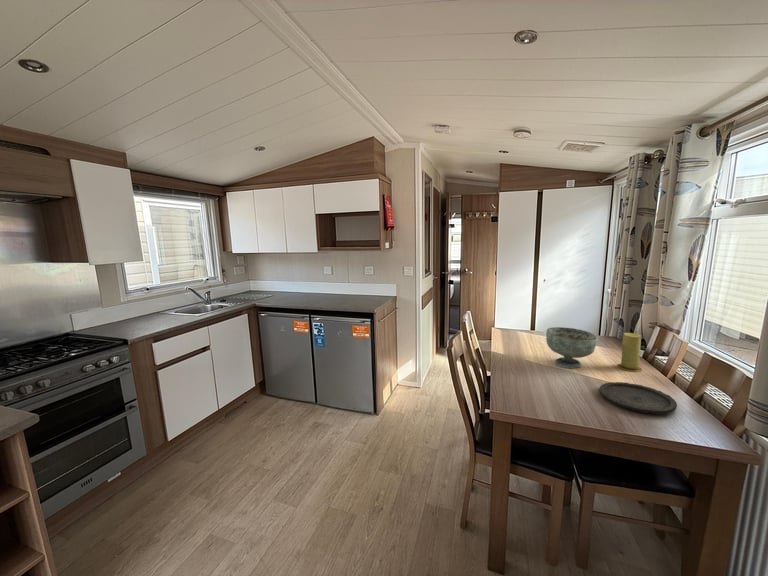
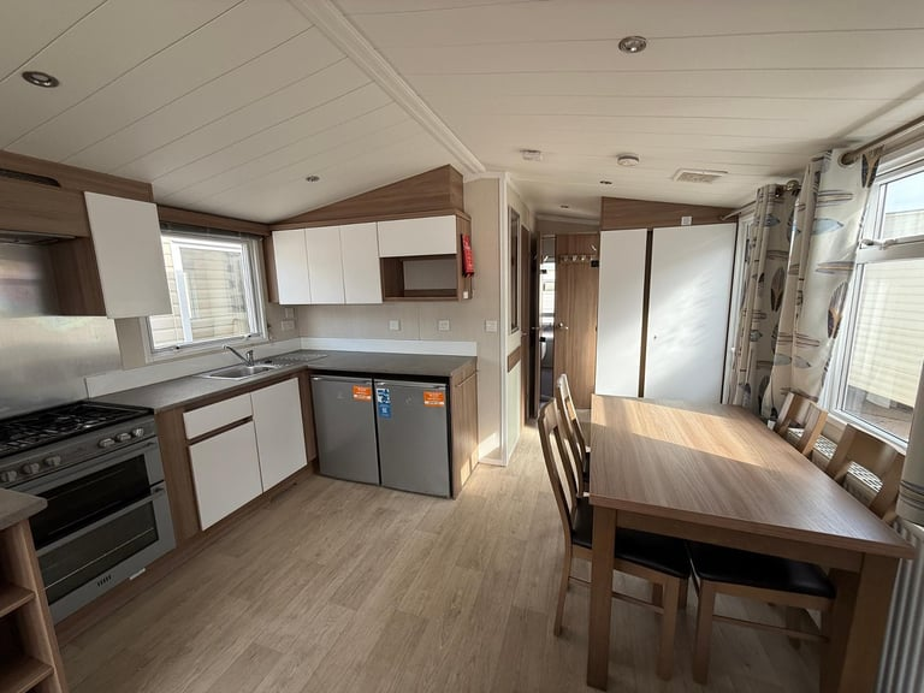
- decorative bowl [545,326,599,369]
- candle [616,332,643,373]
- plate [598,381,678,415]
